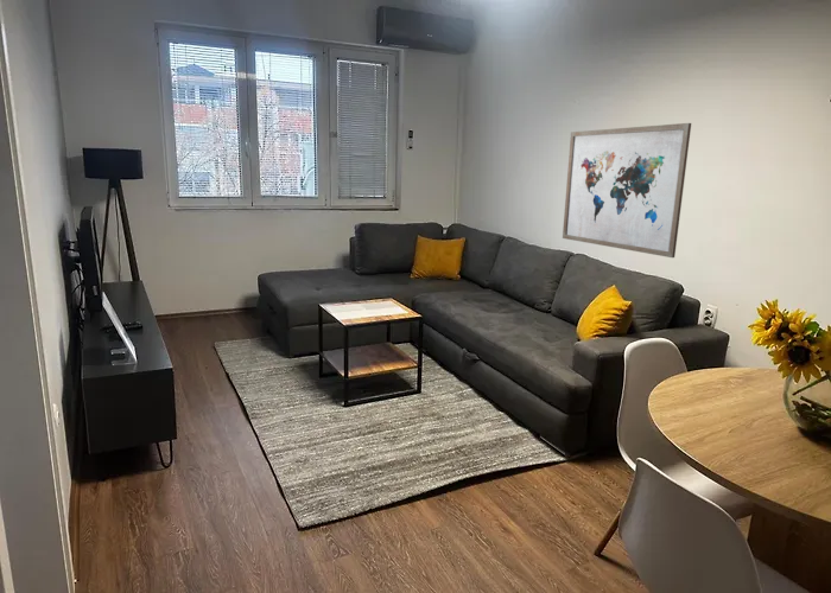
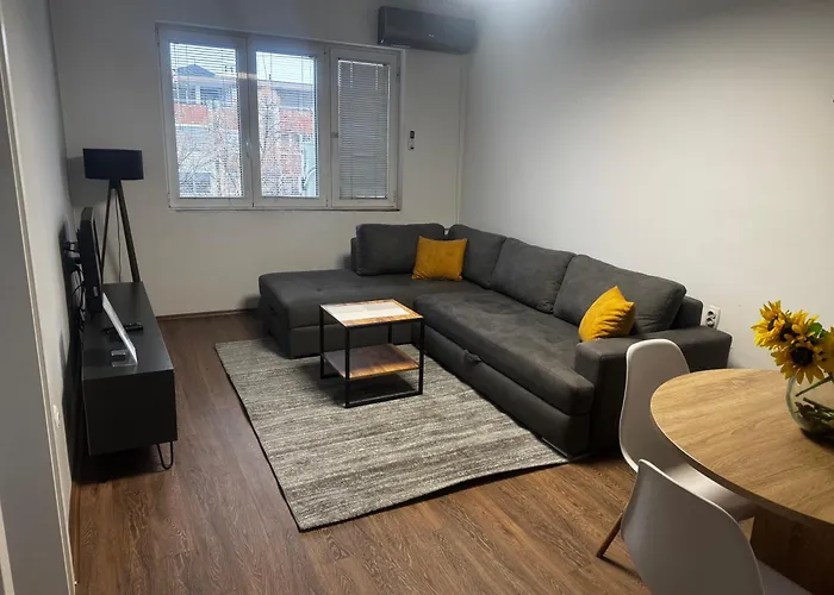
- wall art [562,122,692,259]
